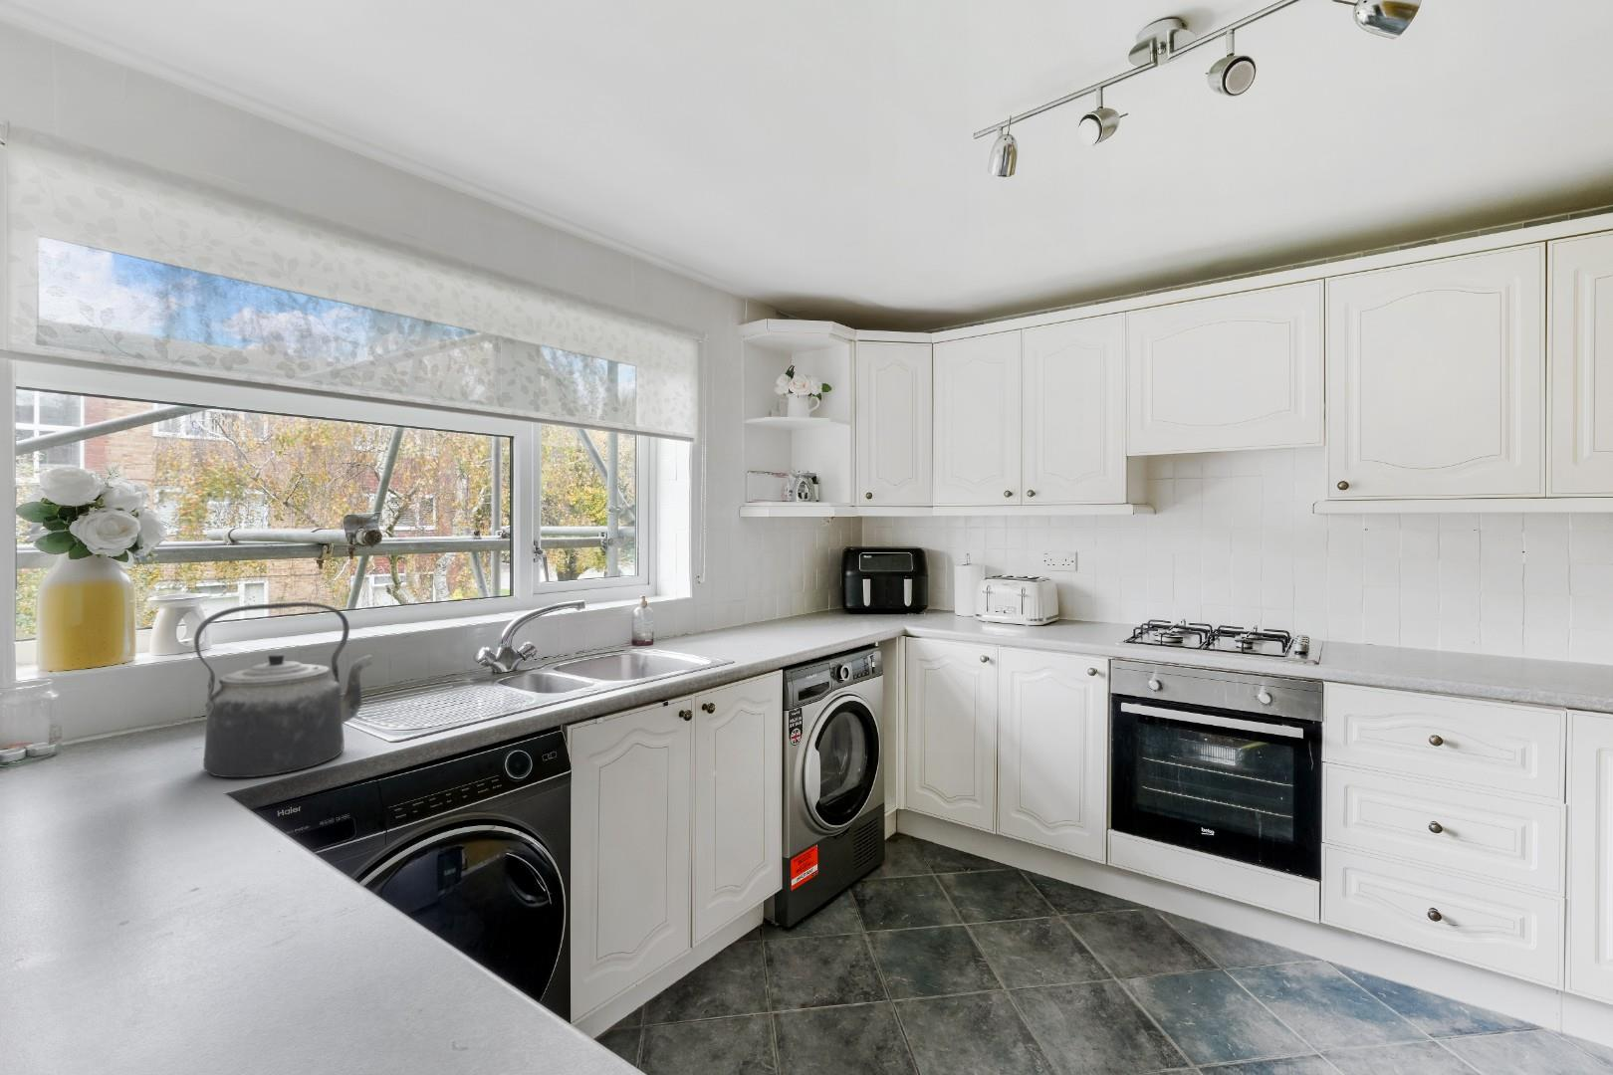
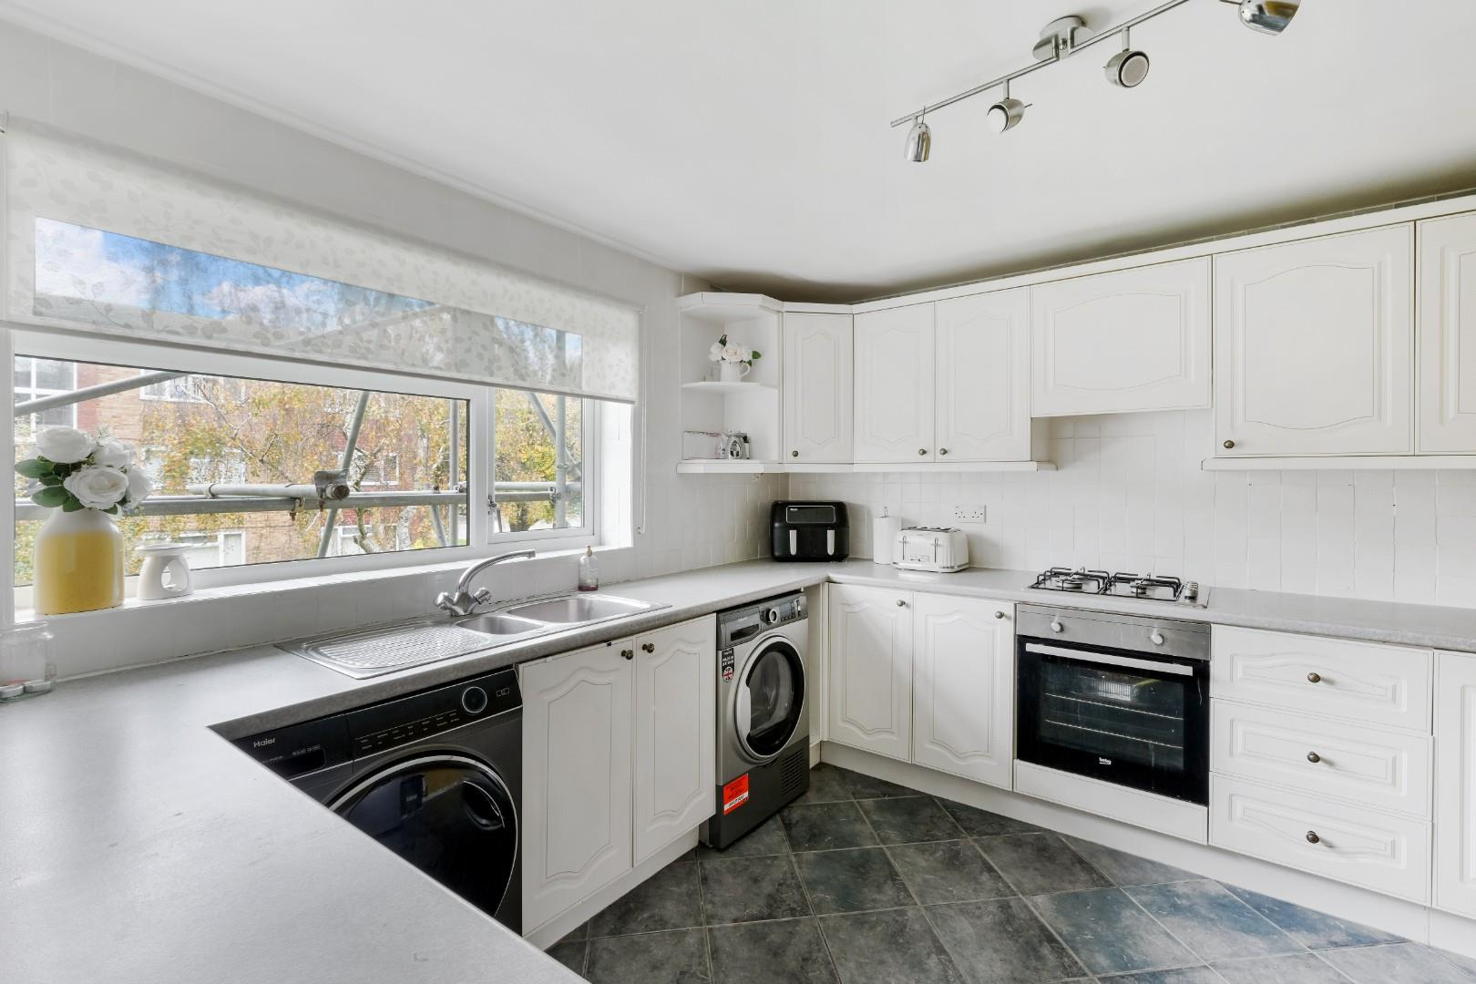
- kettle [193,601,373,779]
